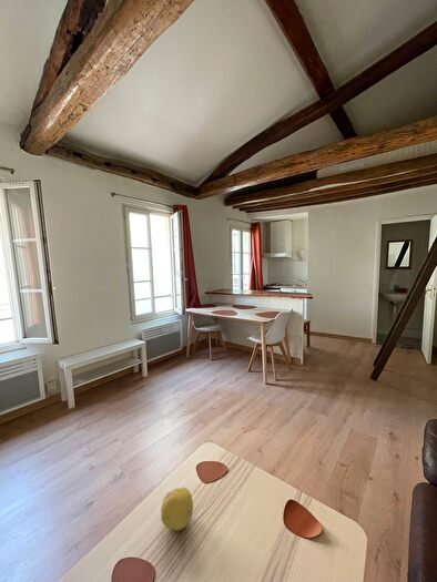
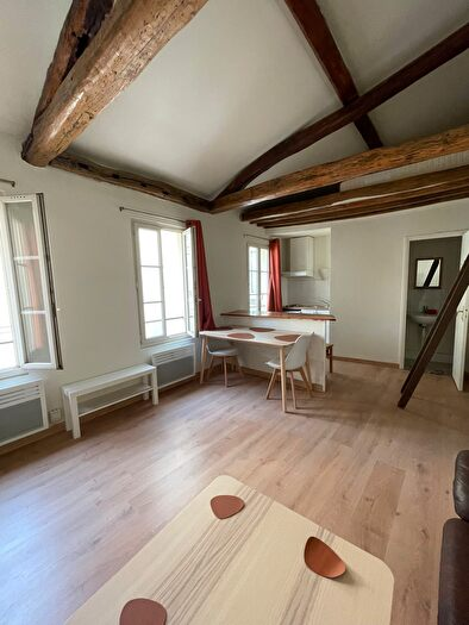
- fruit [160,486,194,532]
